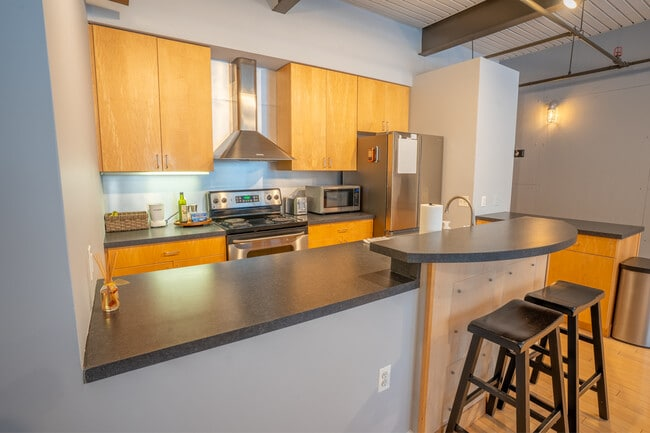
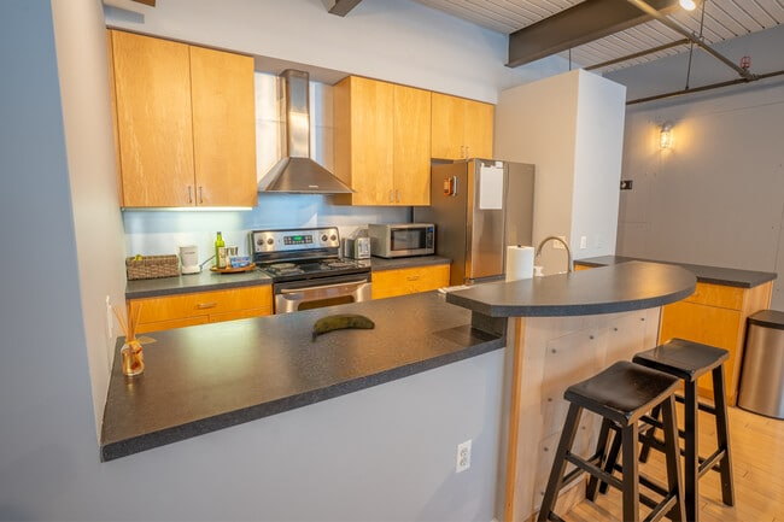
+ banana [311,312,376,341]
